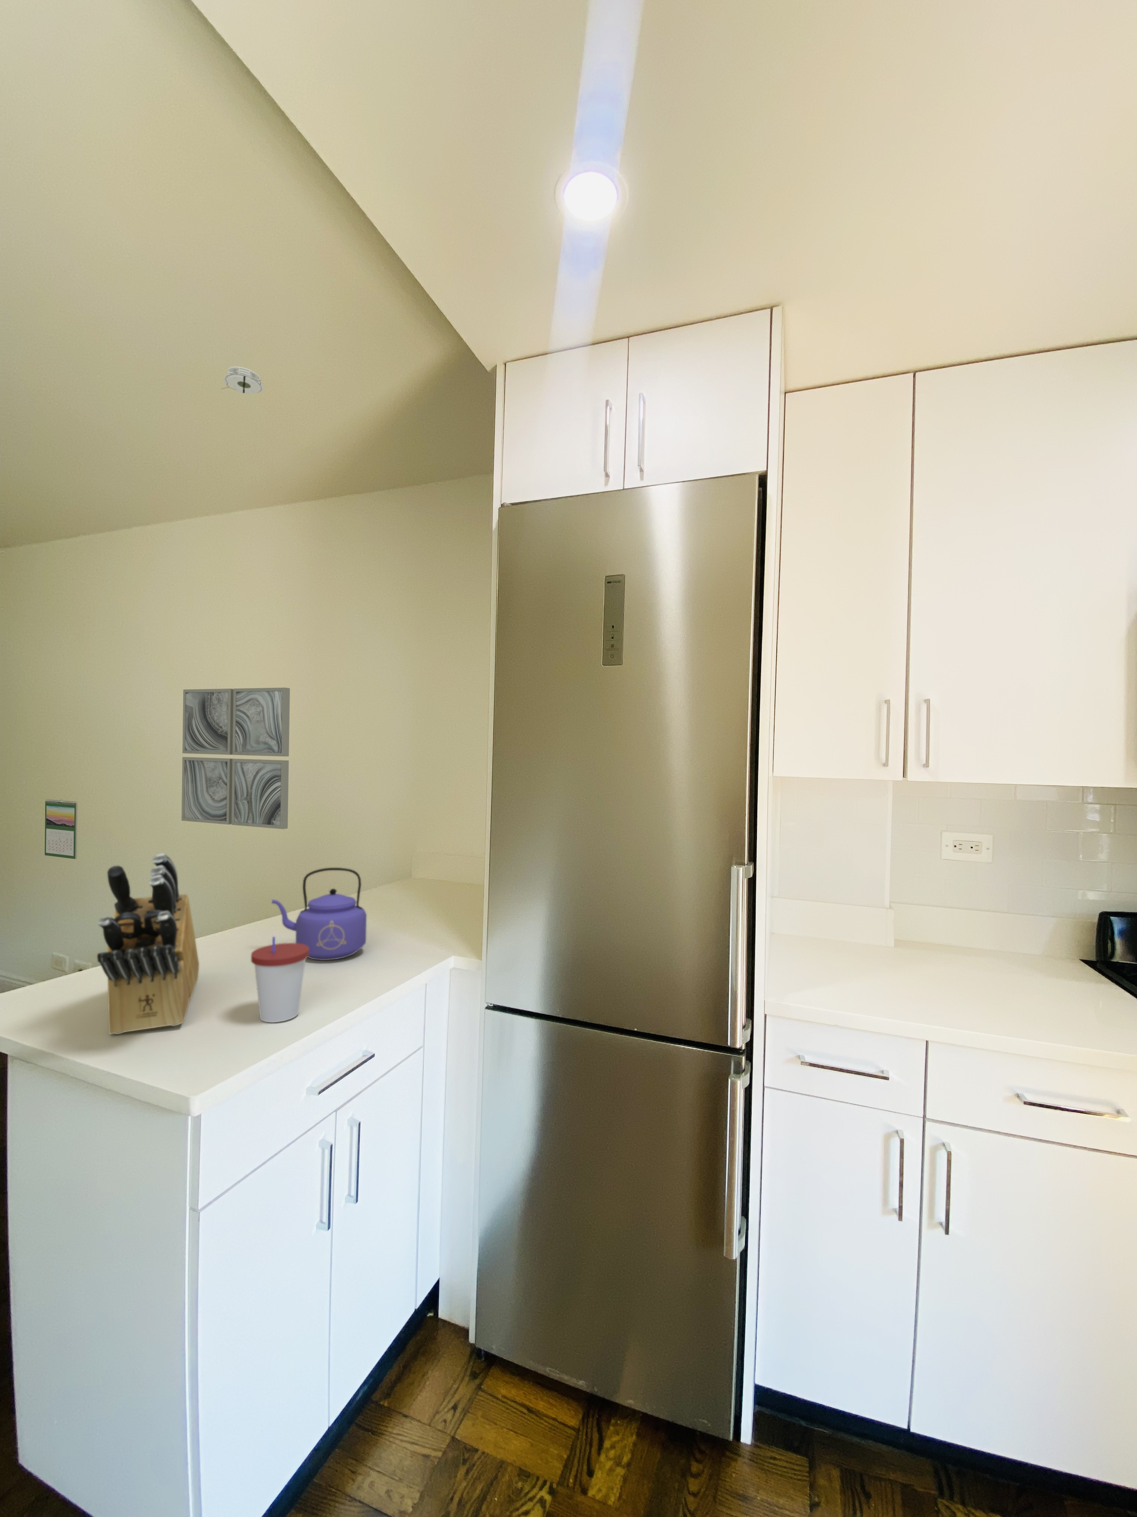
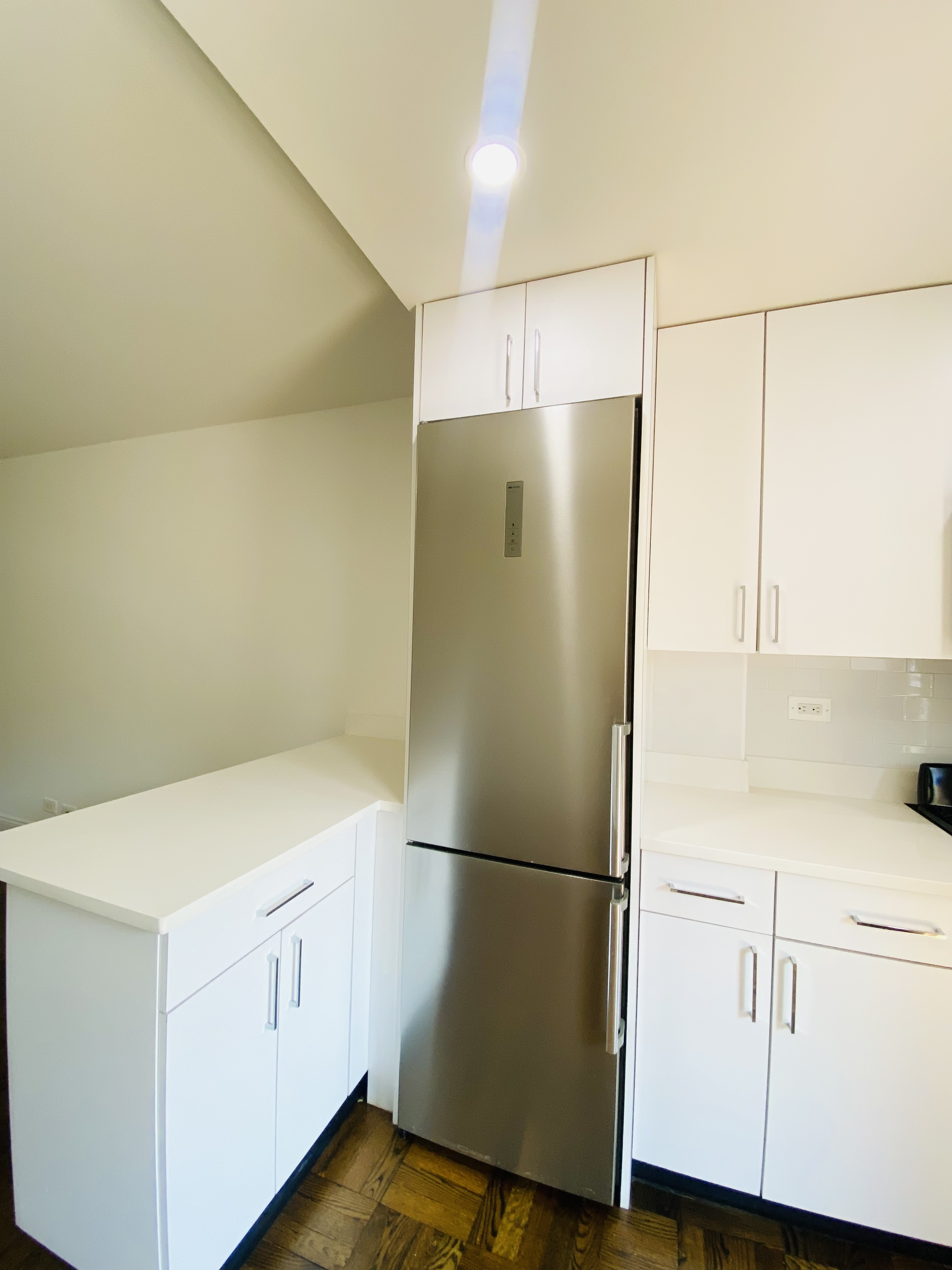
- smoke detector [221,366,265,394]
- kettle [271,867,367,960]
- wall art [182,687,290,830]
- calendar [44,799,78,859]
- cup [251,936,309,1022]
- knife block [97,853,199,1034]
